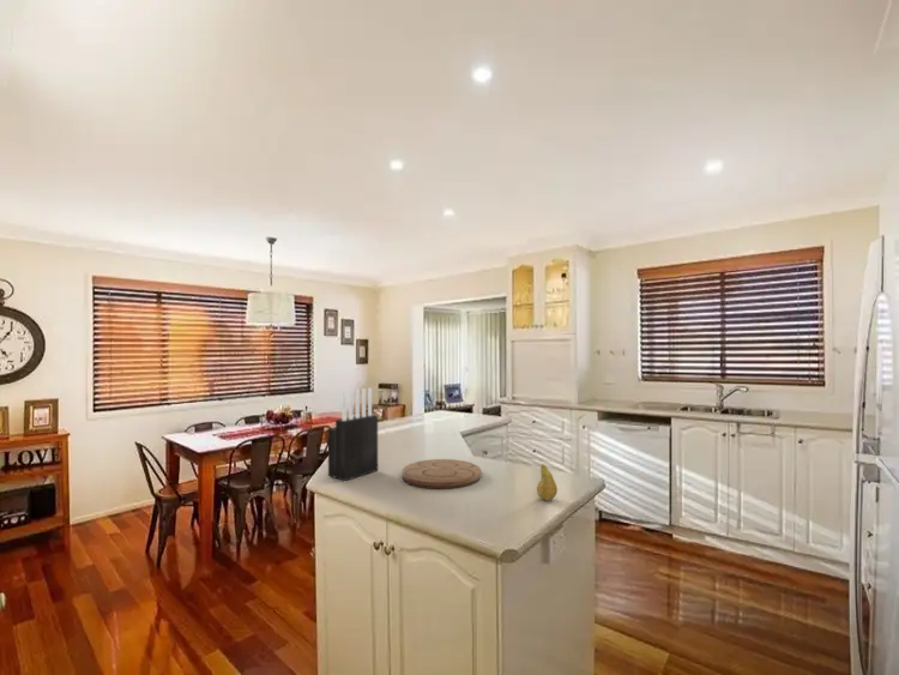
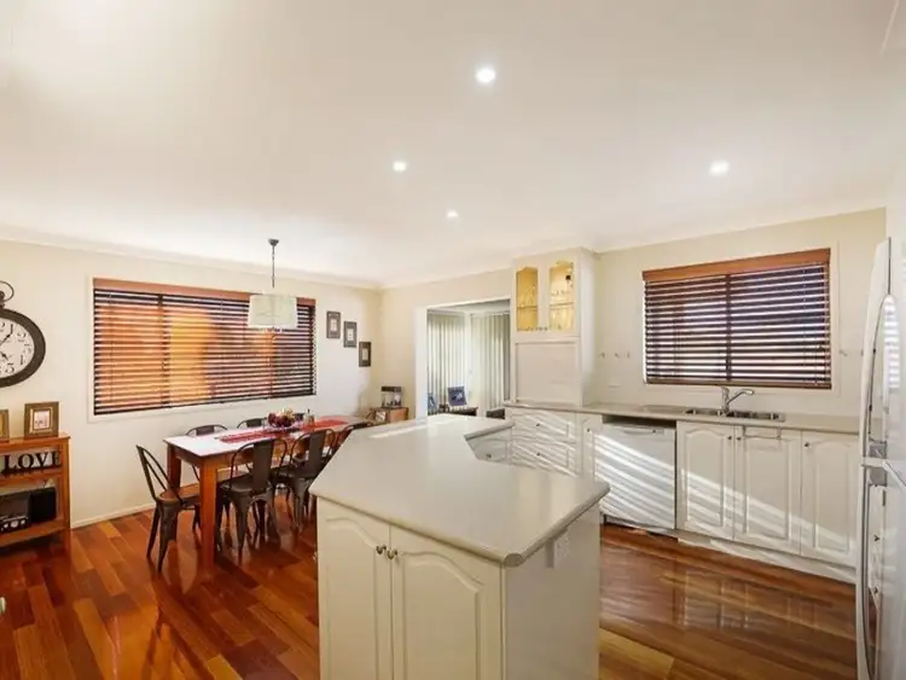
- fruit [536,463,559,501]
- cutting board [400,458,483,490]
- knife block [327,386,379,482]
